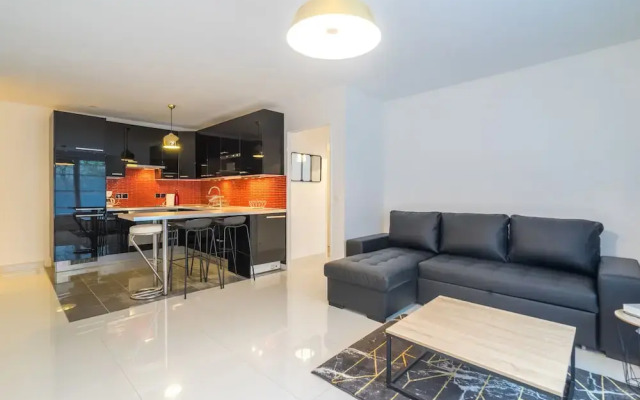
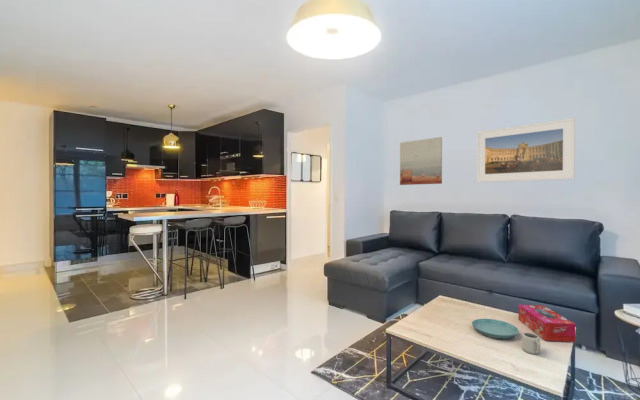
+ cup [521,331,541,355]
+ wall art [399,136,443,186]
+ saucer [471,318,520,340]
+ tissue box [518,304,576,343]
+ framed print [476,117,576,183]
